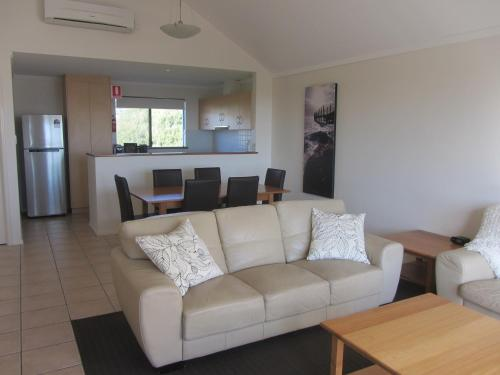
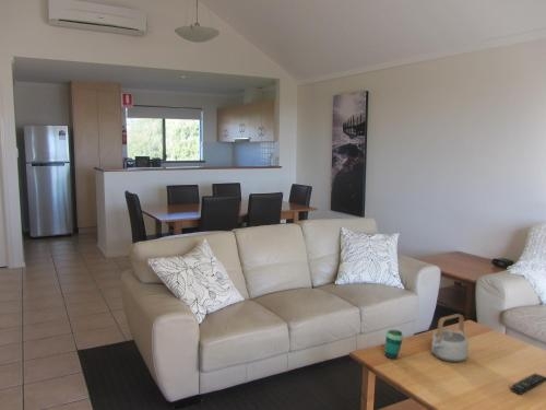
+ cup [384,329,404,360]
+ teapot [430,313,470,363]
+ remote control [510,372,546,396]
